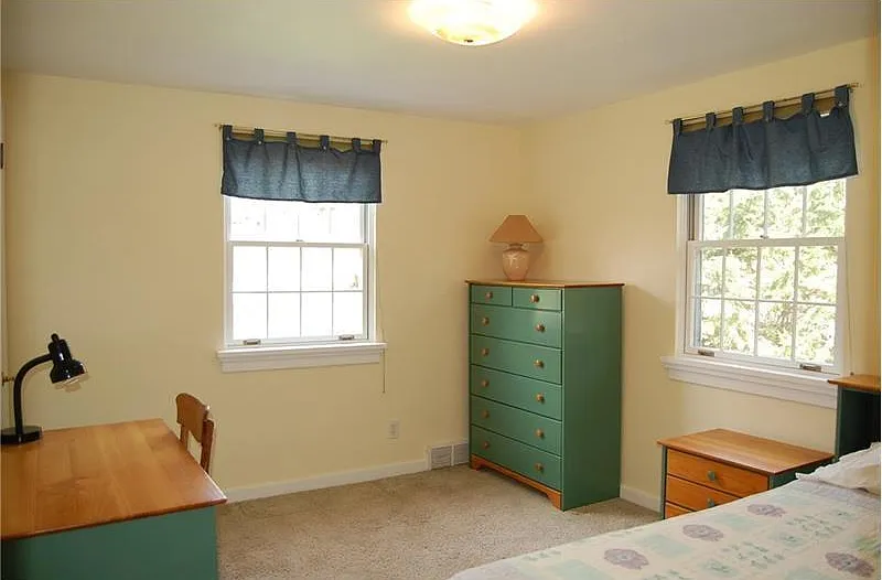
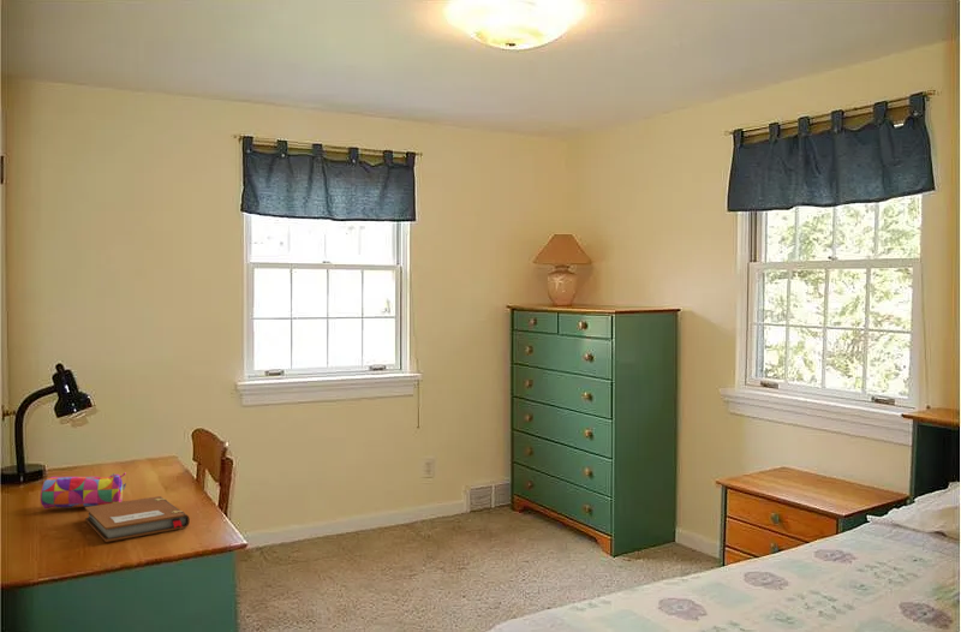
+ notebook [84,495,191,543]
+ pencil case [40,471,127,509]
